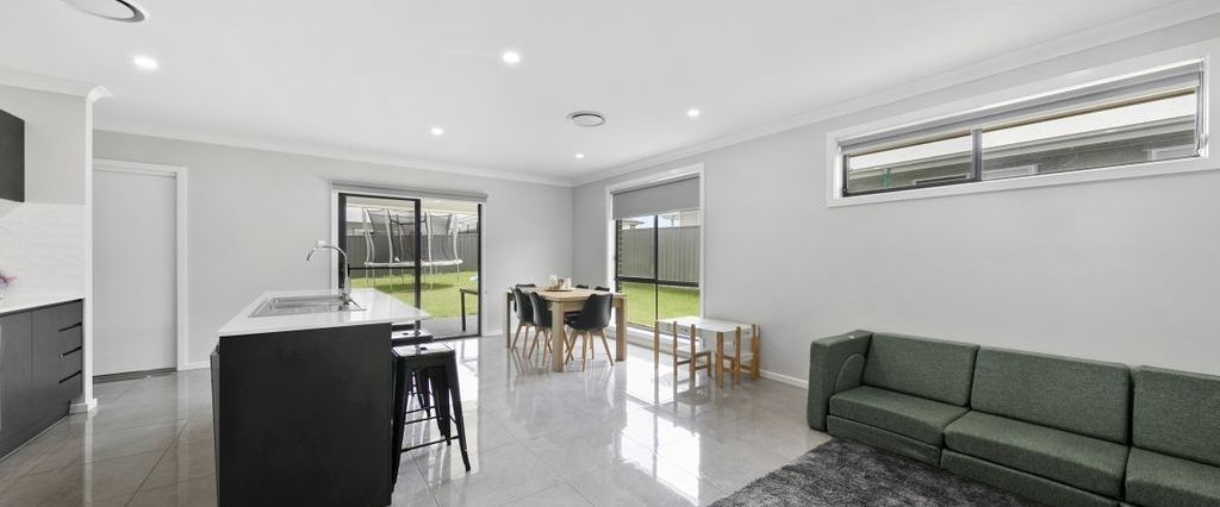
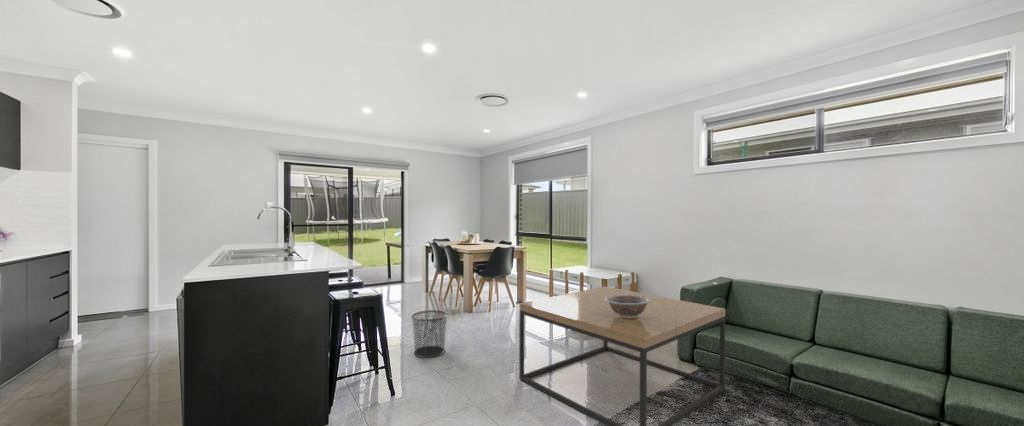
+ decorative bowl [605,295,651,318]
+ coffee table [518,285,726,426]
+ waste bin [410,309,448,359]
